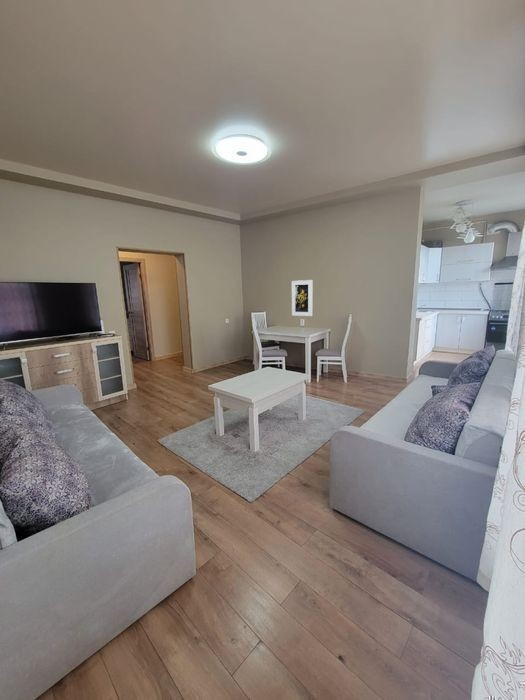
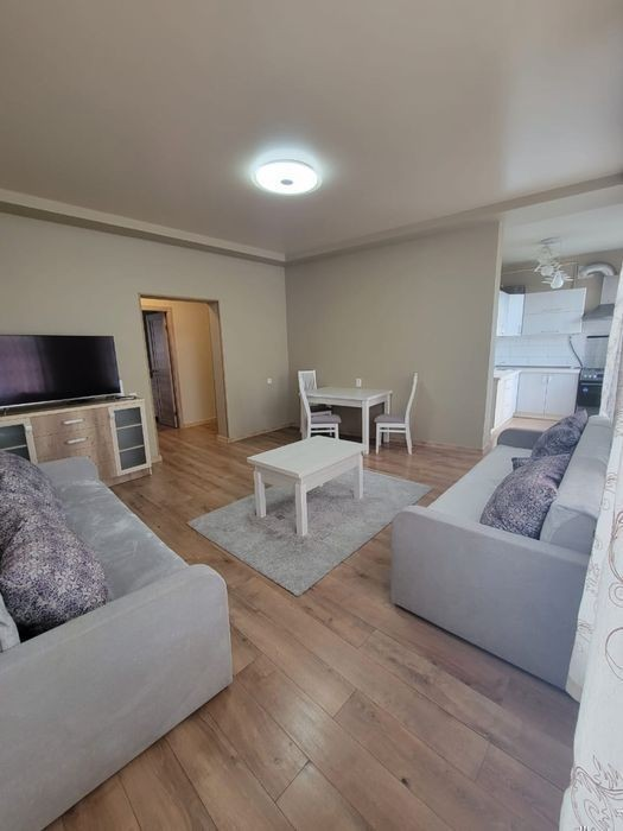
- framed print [291,279,313,317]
